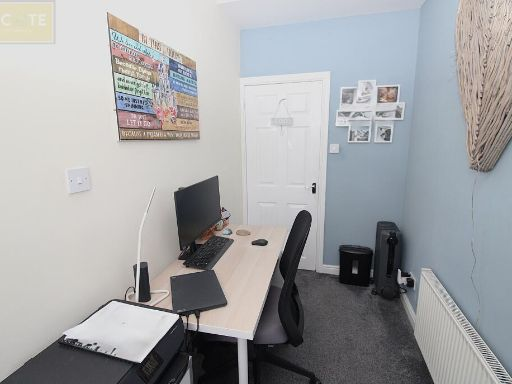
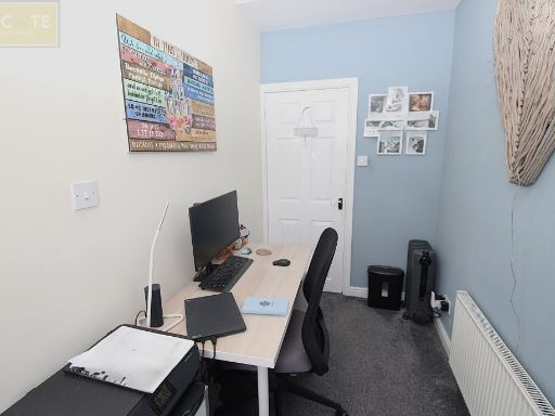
+ notepad [241,296,289,316]
